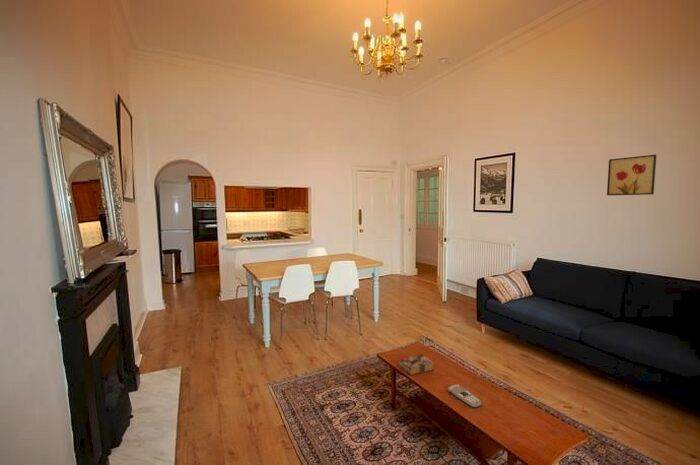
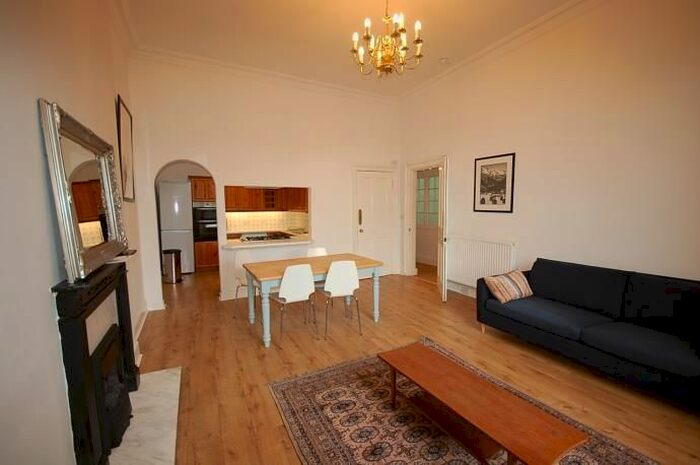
- book [398,353,435,376]
- wall art [606,154,657,196]
- remote control [446,383,482,408]
